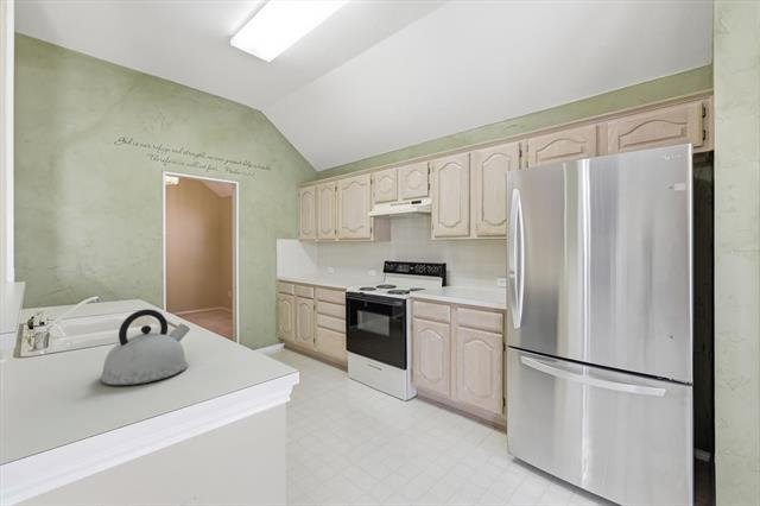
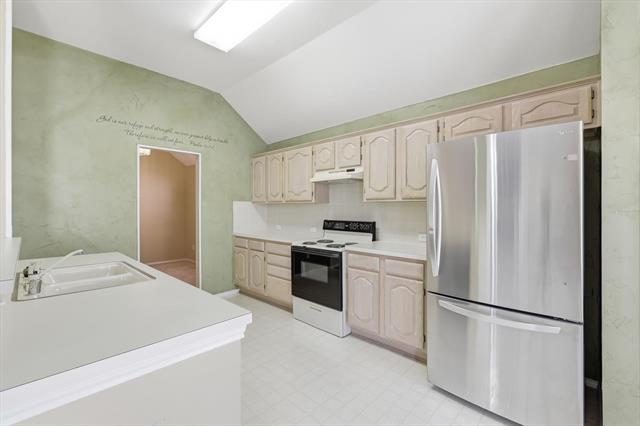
- kettle [99,308,191,386]
